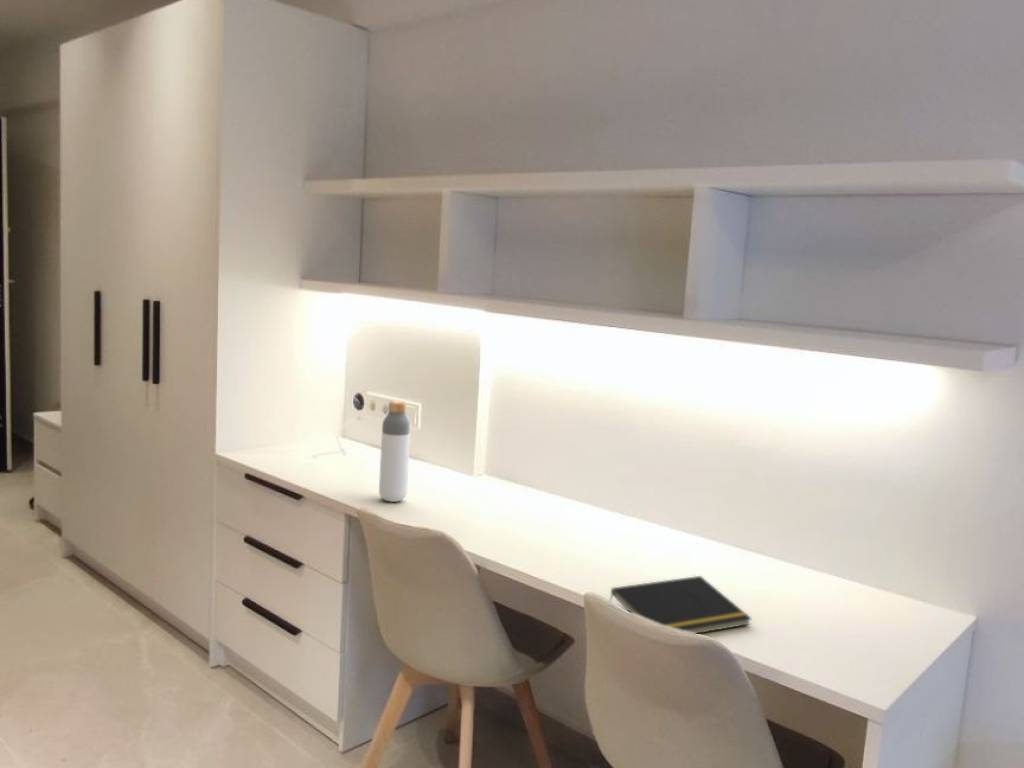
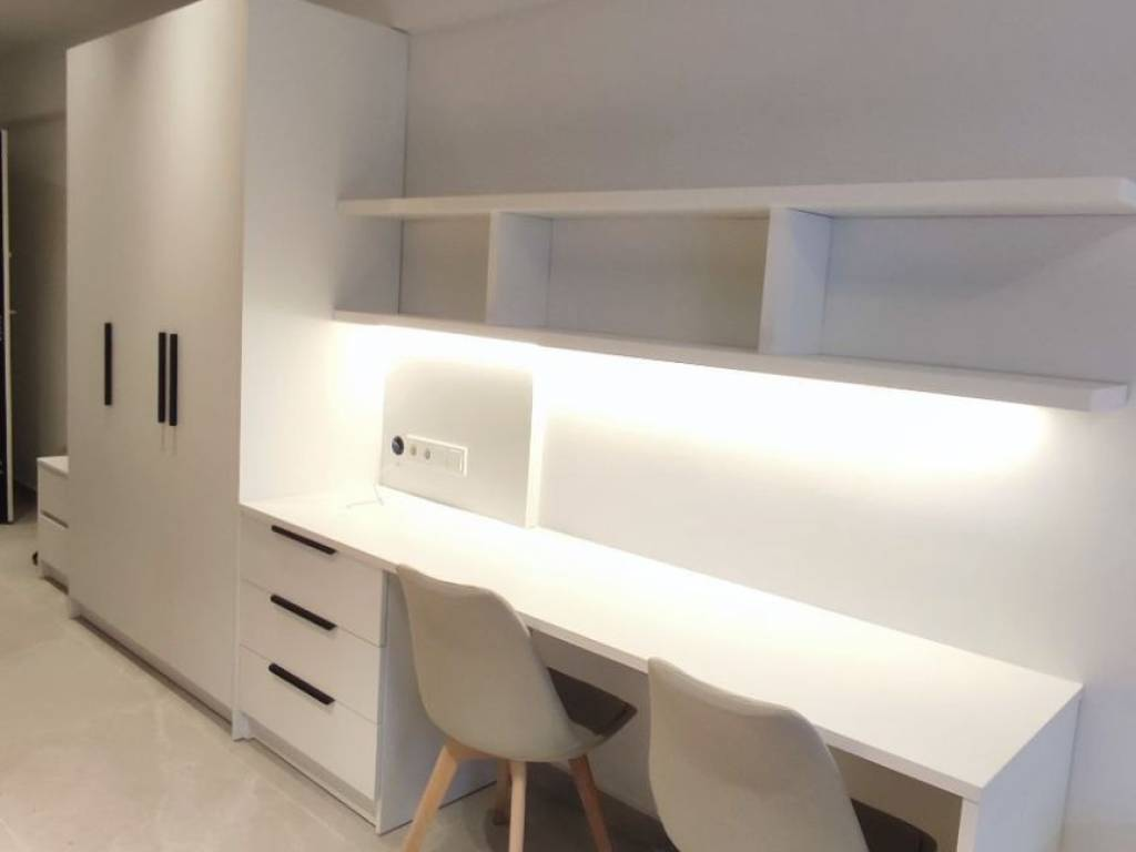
- bottle [378,399,411,503]
- notepad [609,575,753,635]
